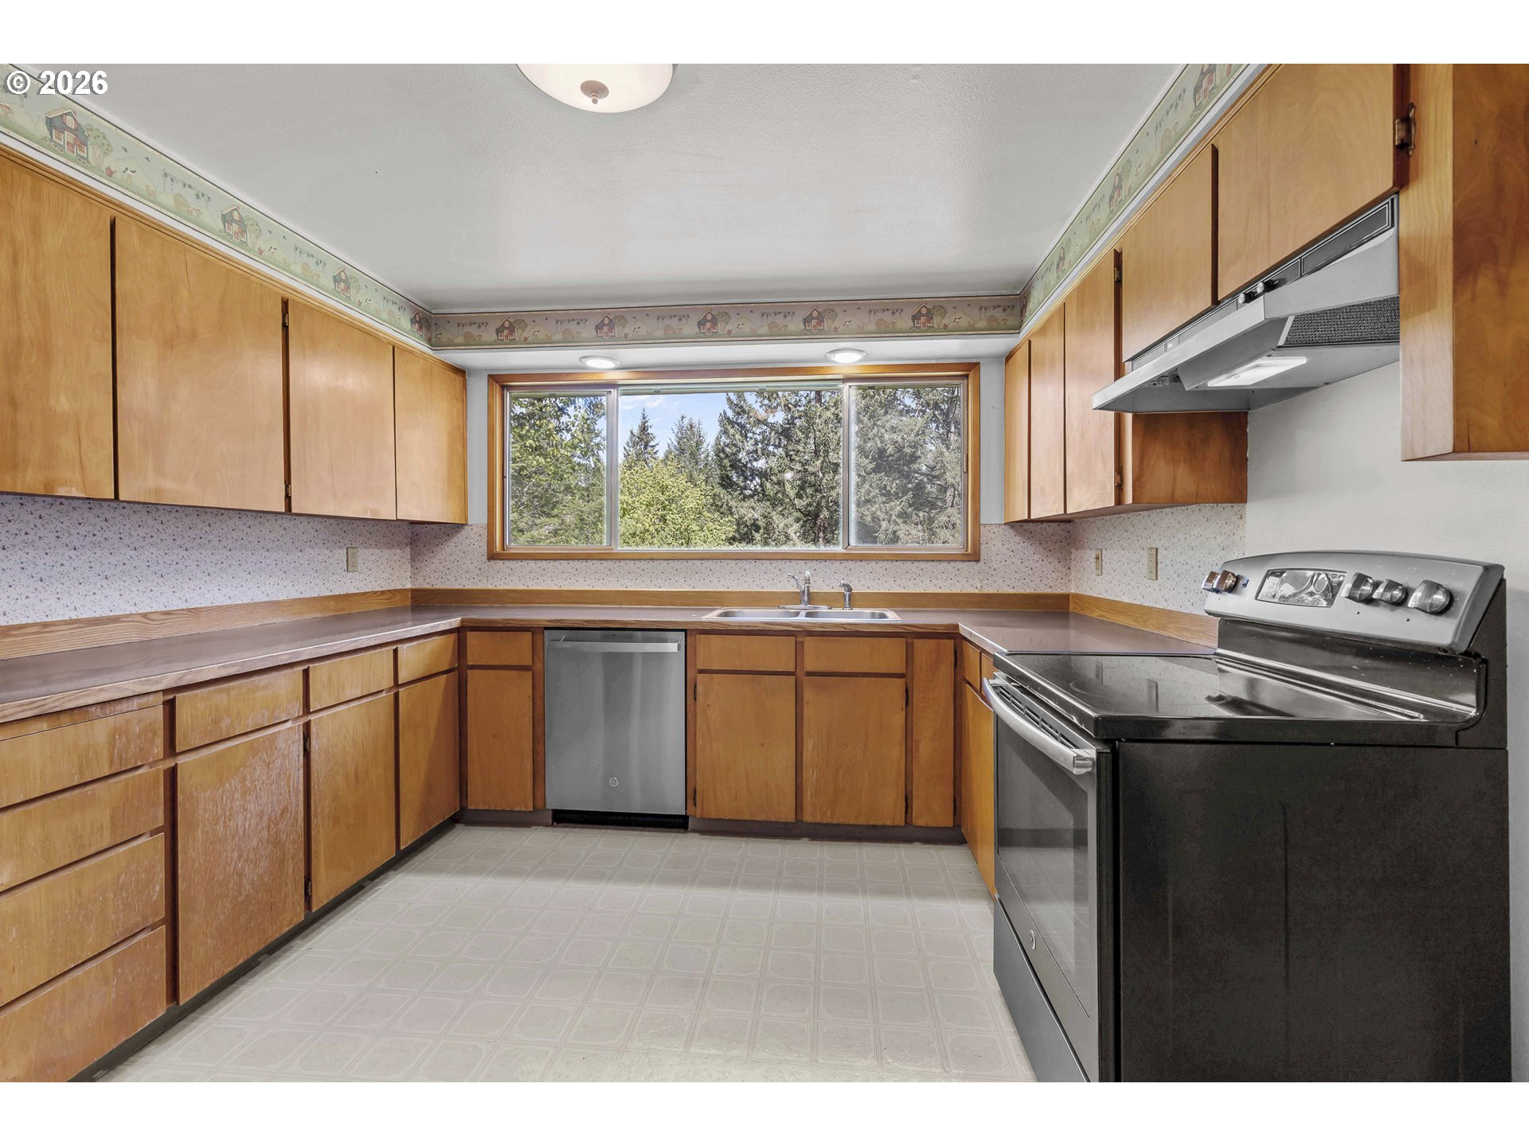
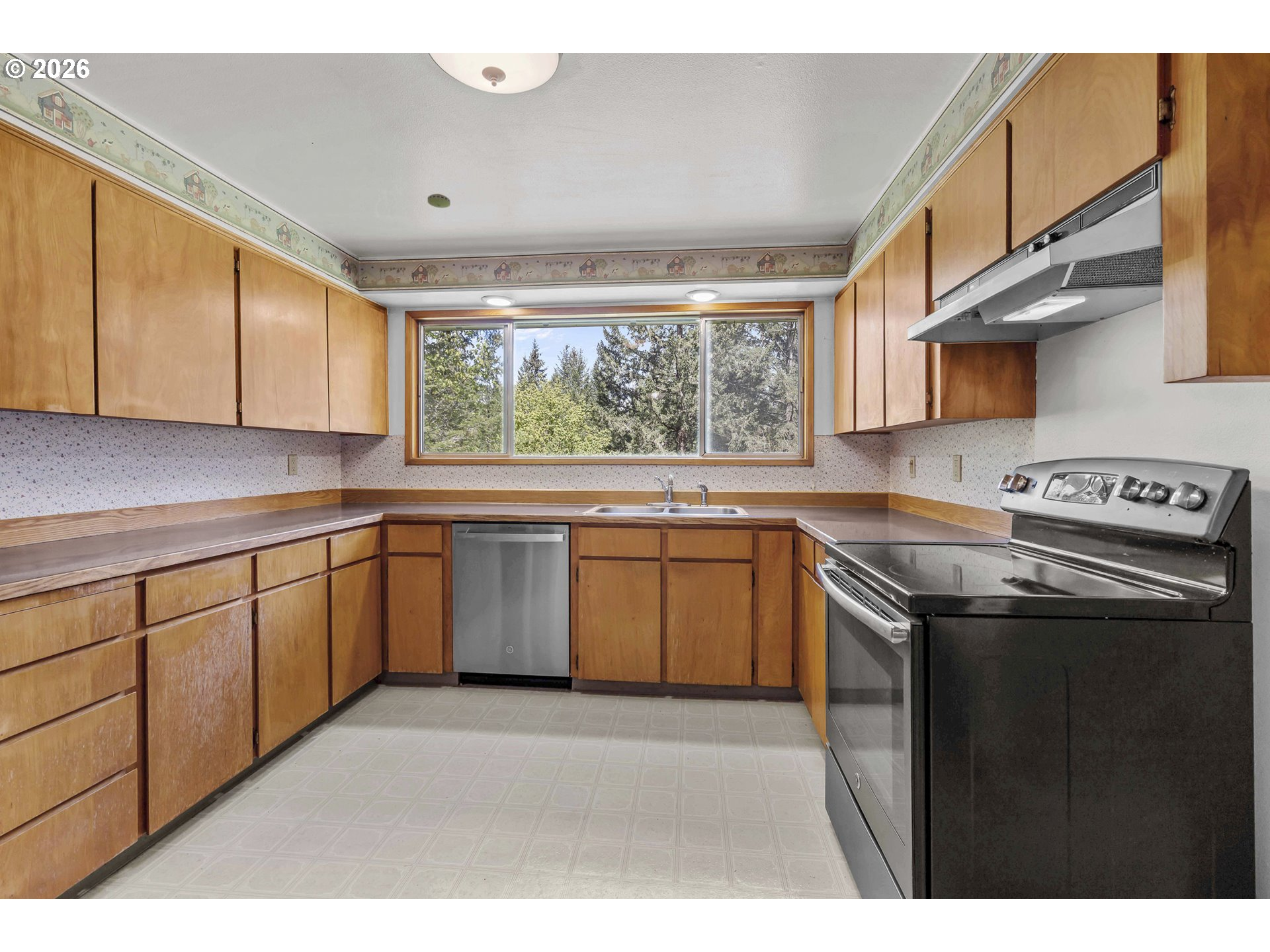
+ smoke detector [427,193,451,208]
